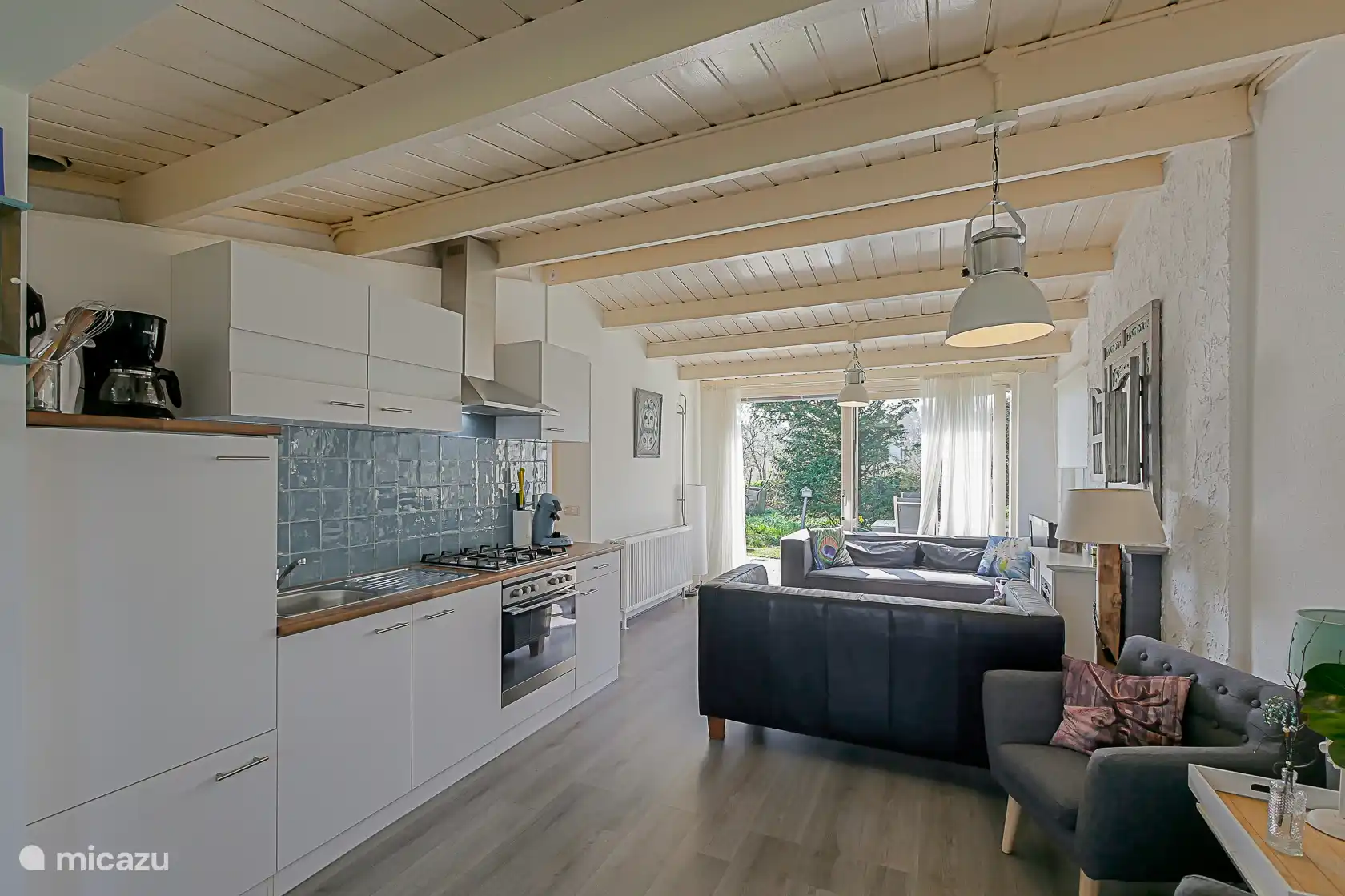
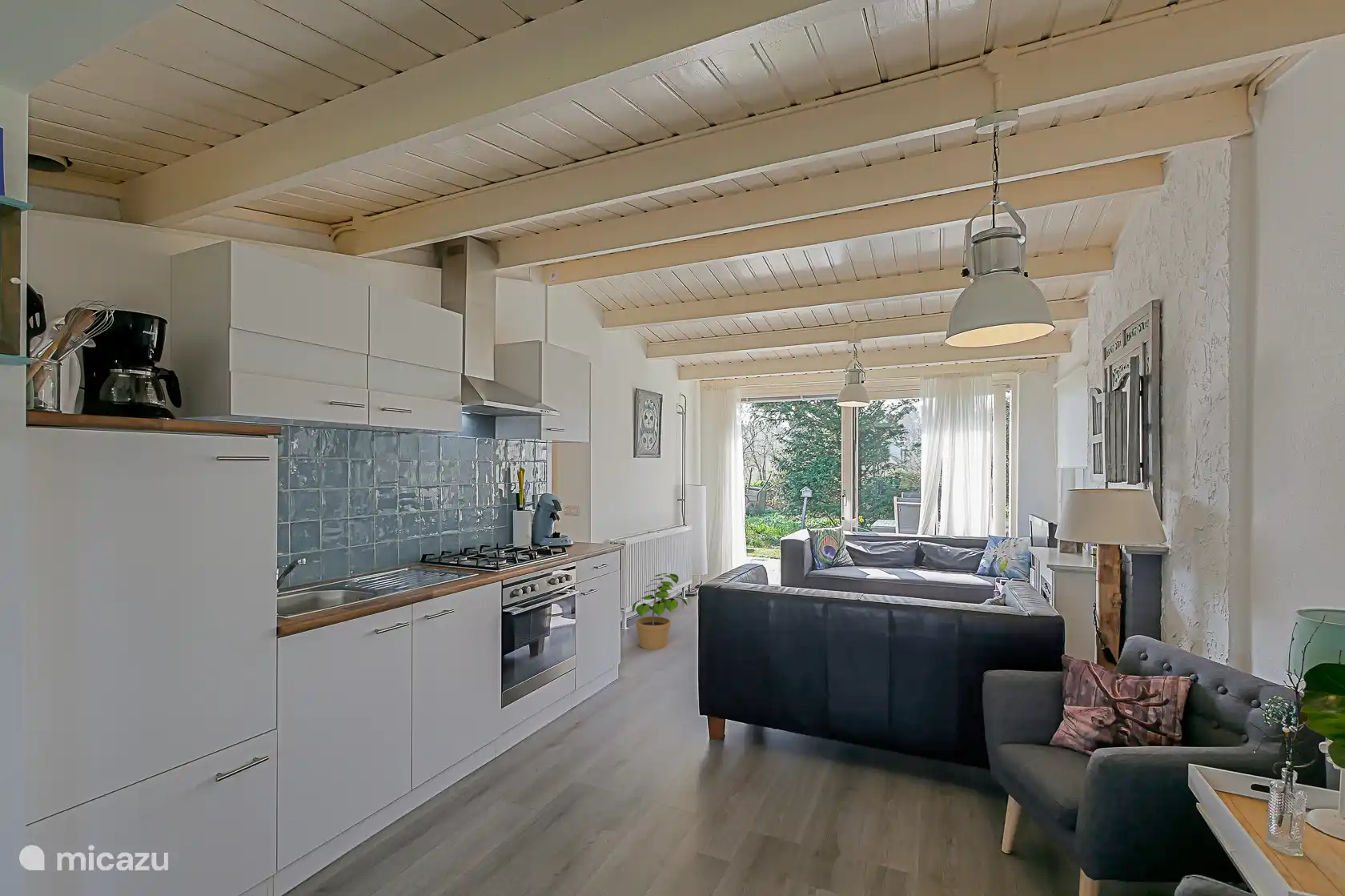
+ potted plant [632,573,689,650]
